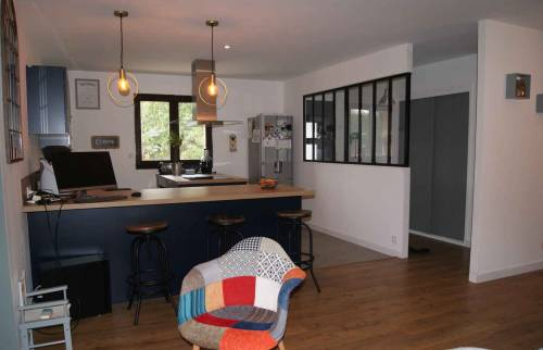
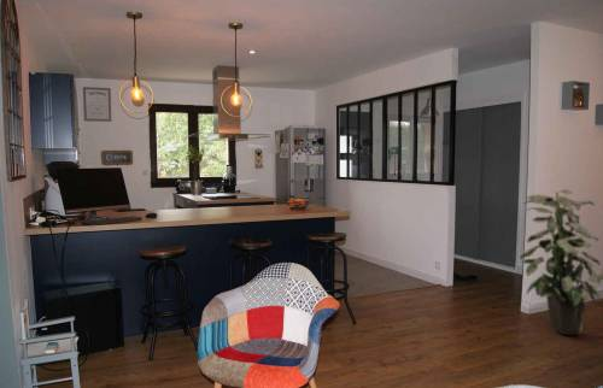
+ indoor plant [519,188,603,336]
